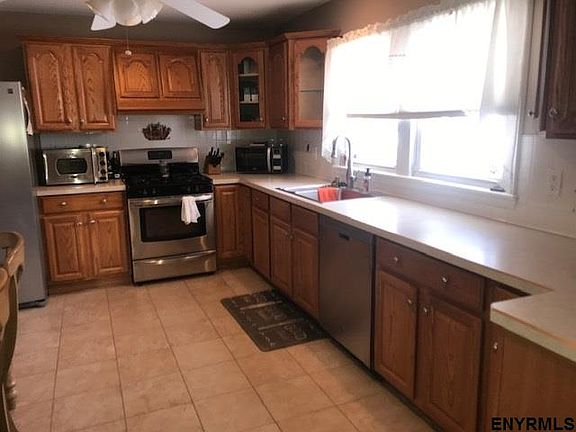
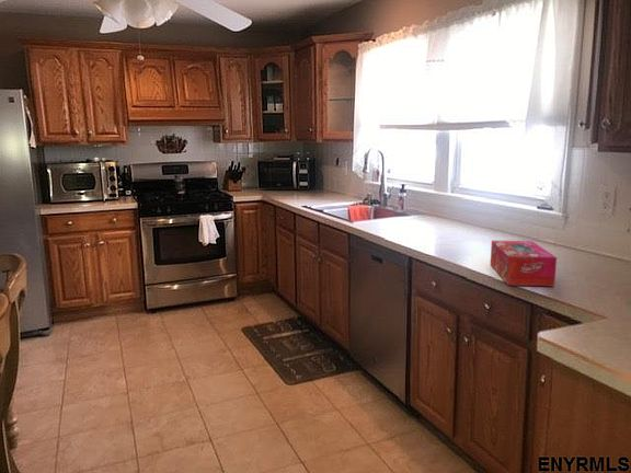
+ tissue box [490,240,558,287]
